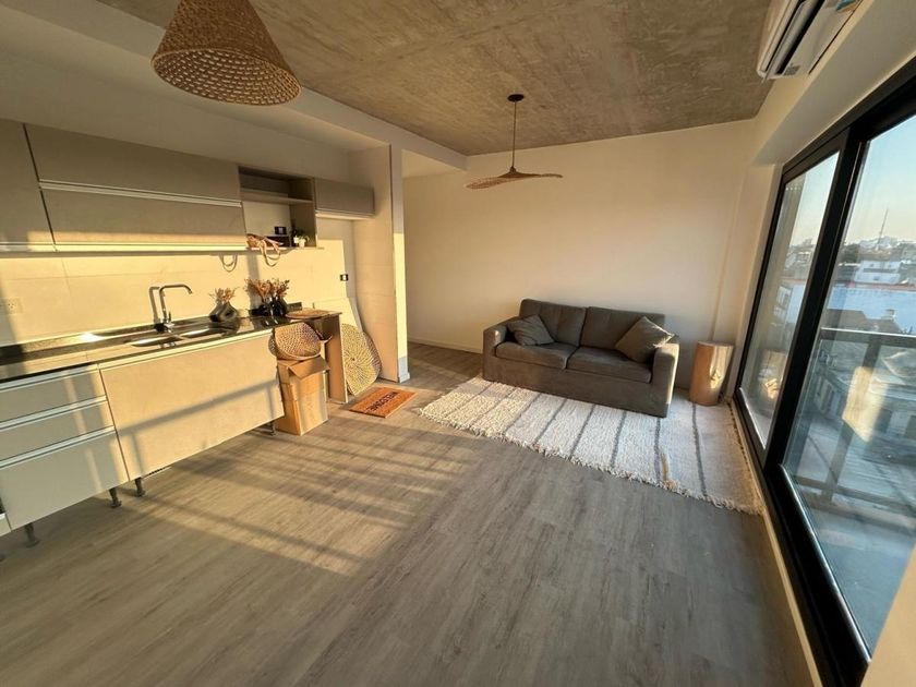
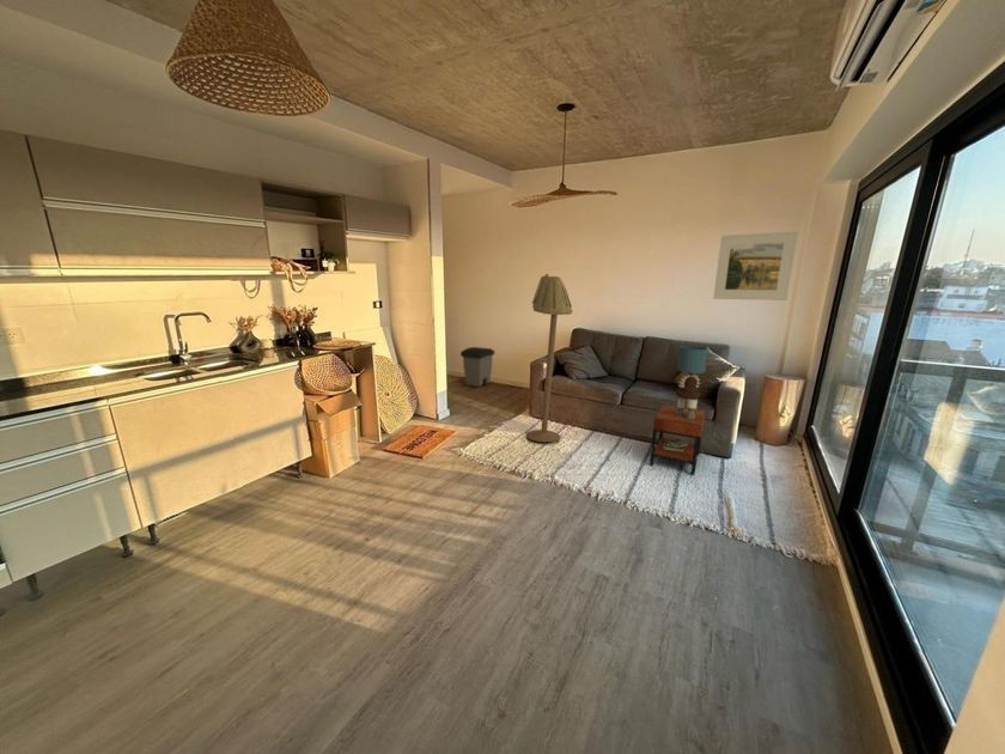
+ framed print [712,231,799,302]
+ trash can [459,346,495,388]
+ floor lamp [525,273,573,443]
+ side table [648,397,707,476]
+ table lamp [675,345,709,400]
